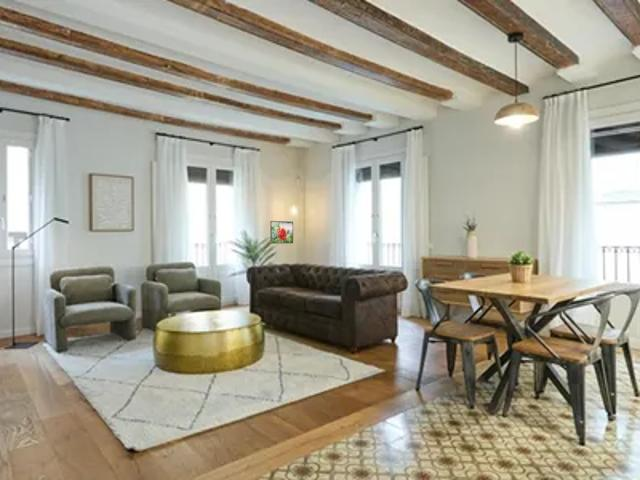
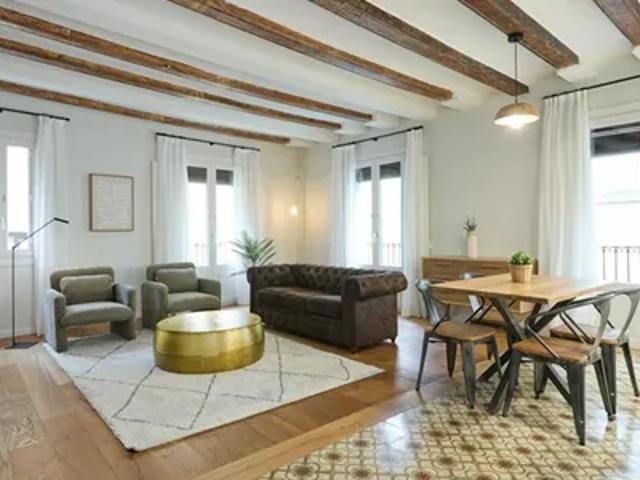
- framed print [269,220,294,245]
